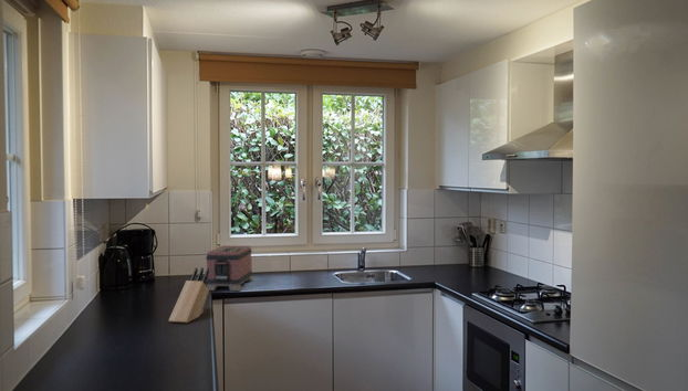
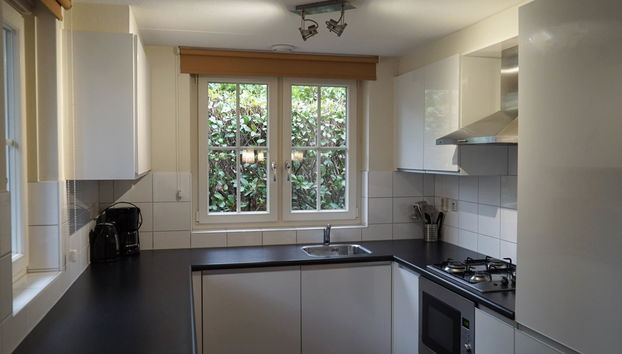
- knife block [168,266,210,324]
- toaster [205,245,254,292]
